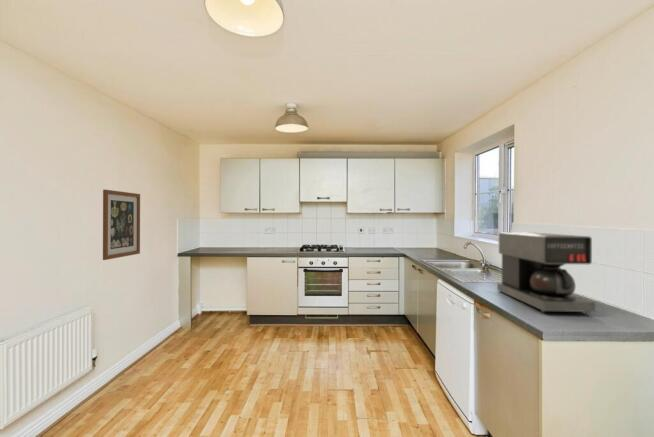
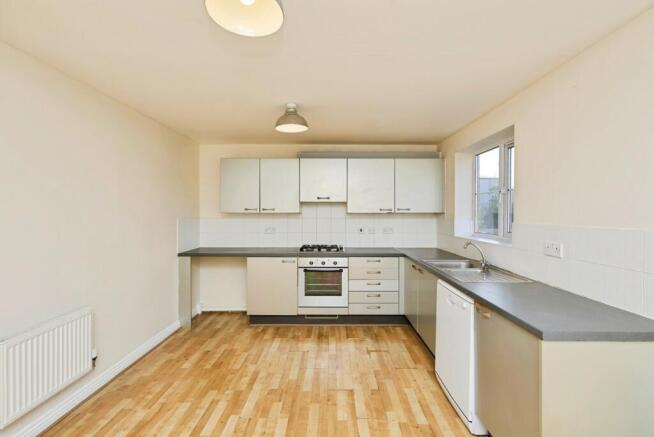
- coffee maker [496,231,597,314]
- wall art [102,189,141,261]
